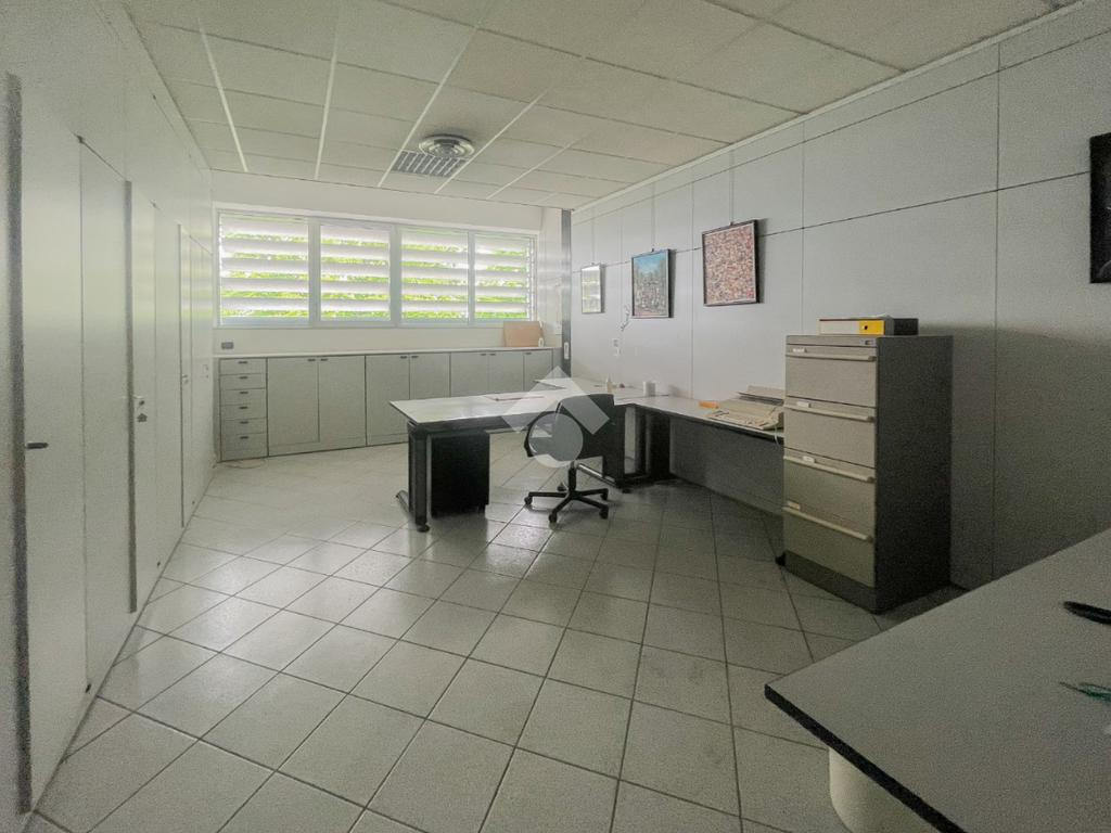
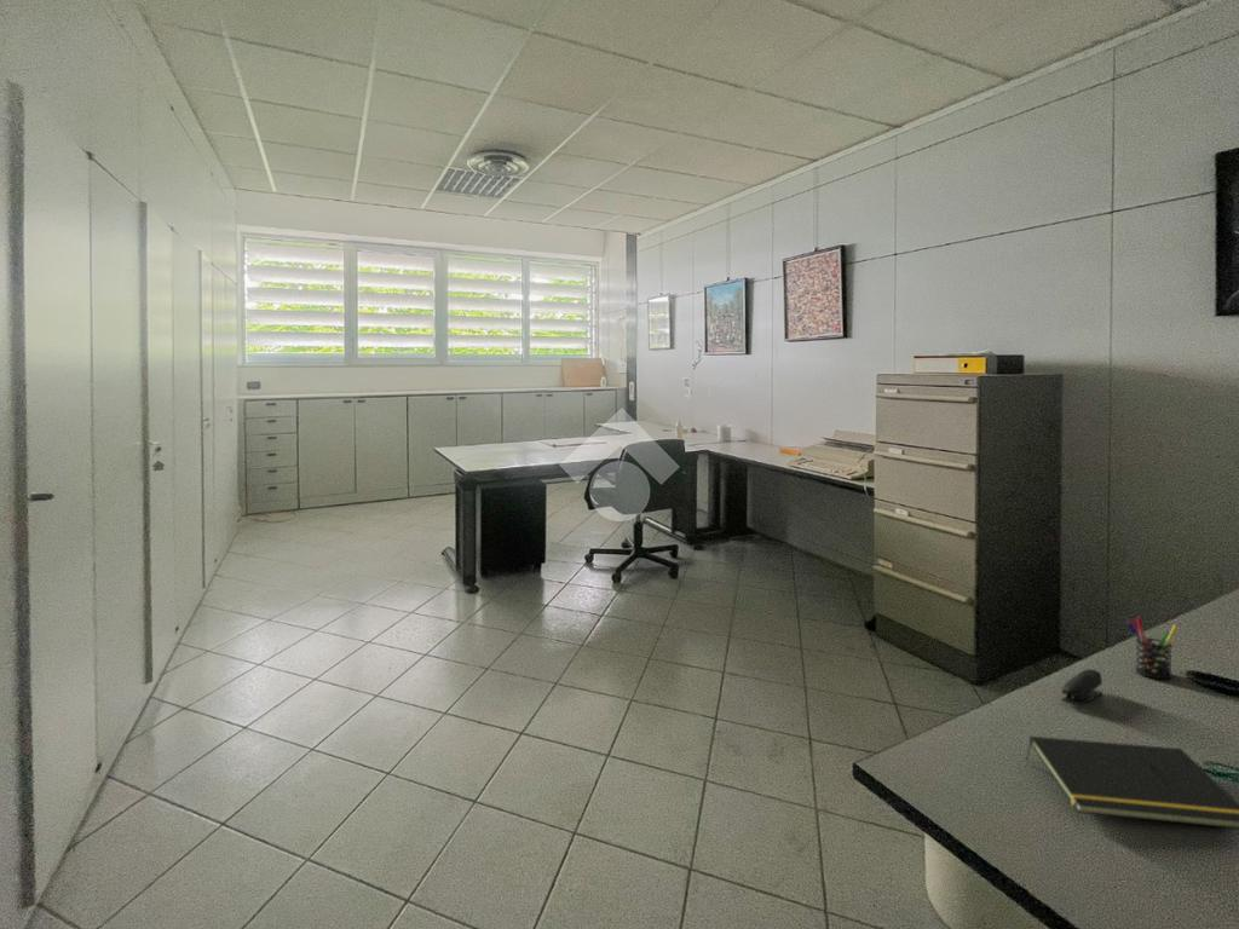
+ pen holder [1125,616,1180,680]
+ notepad [1025,735,1239,830]
+ stapler [1060,668,1103,706]
